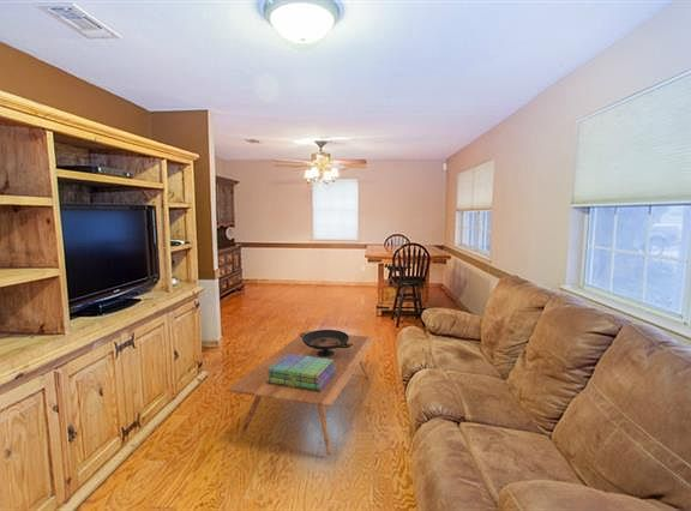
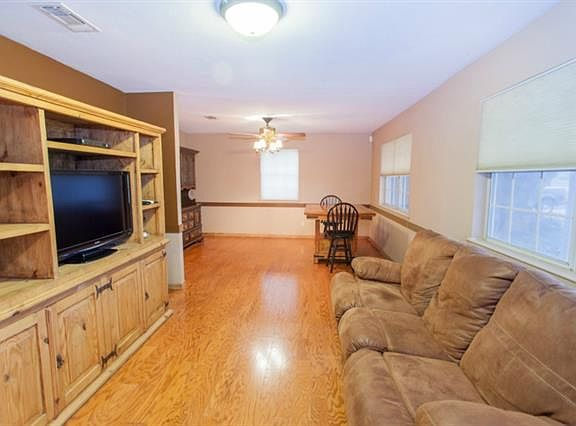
- decorative bowl [299,329,353,356]
- coffee table [226,330,375,456]
- stack of books [266,354,336,391]
